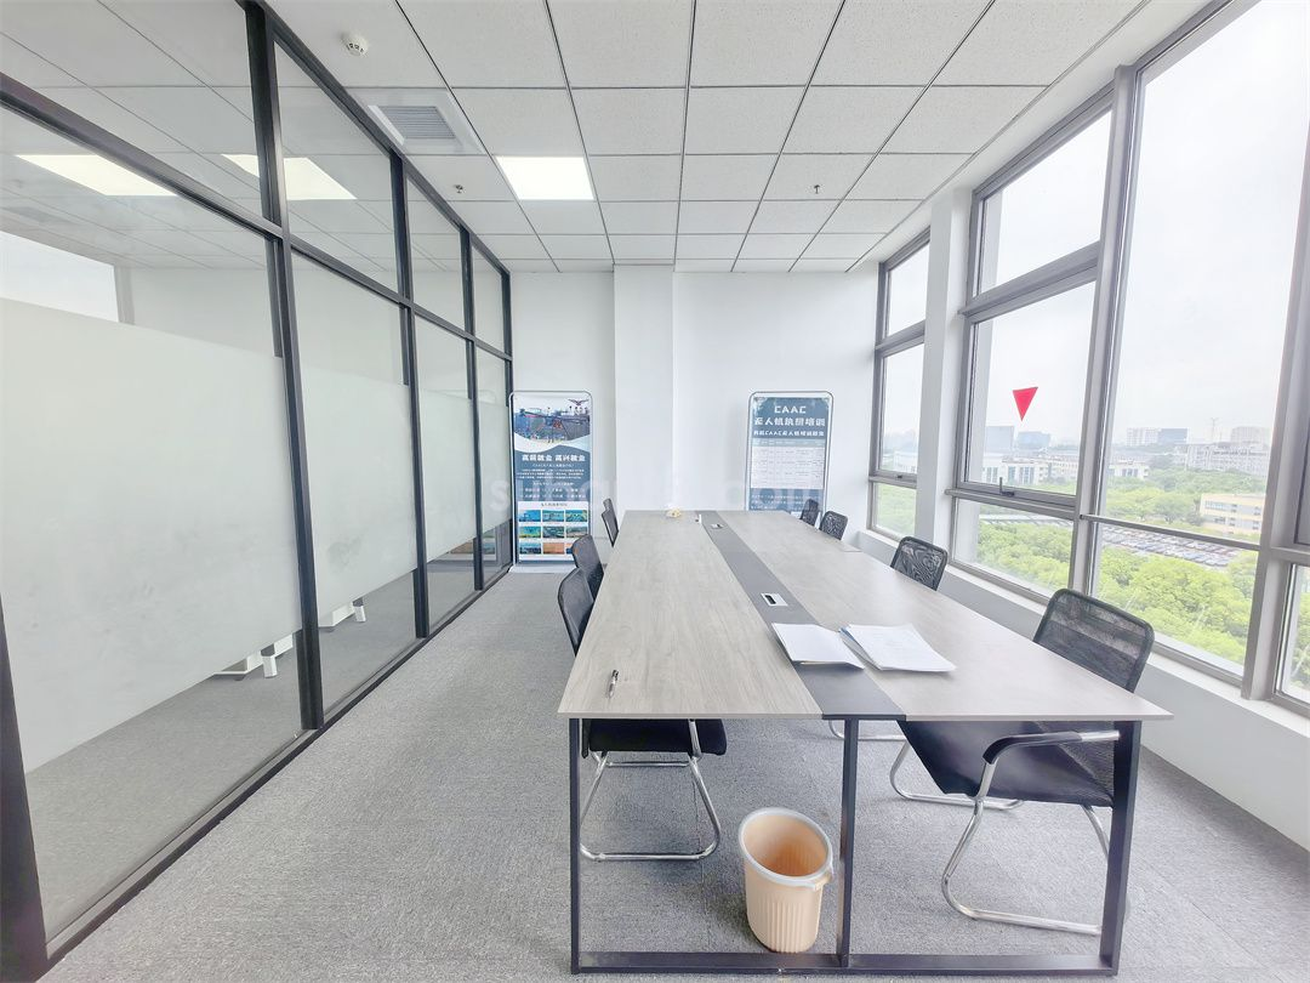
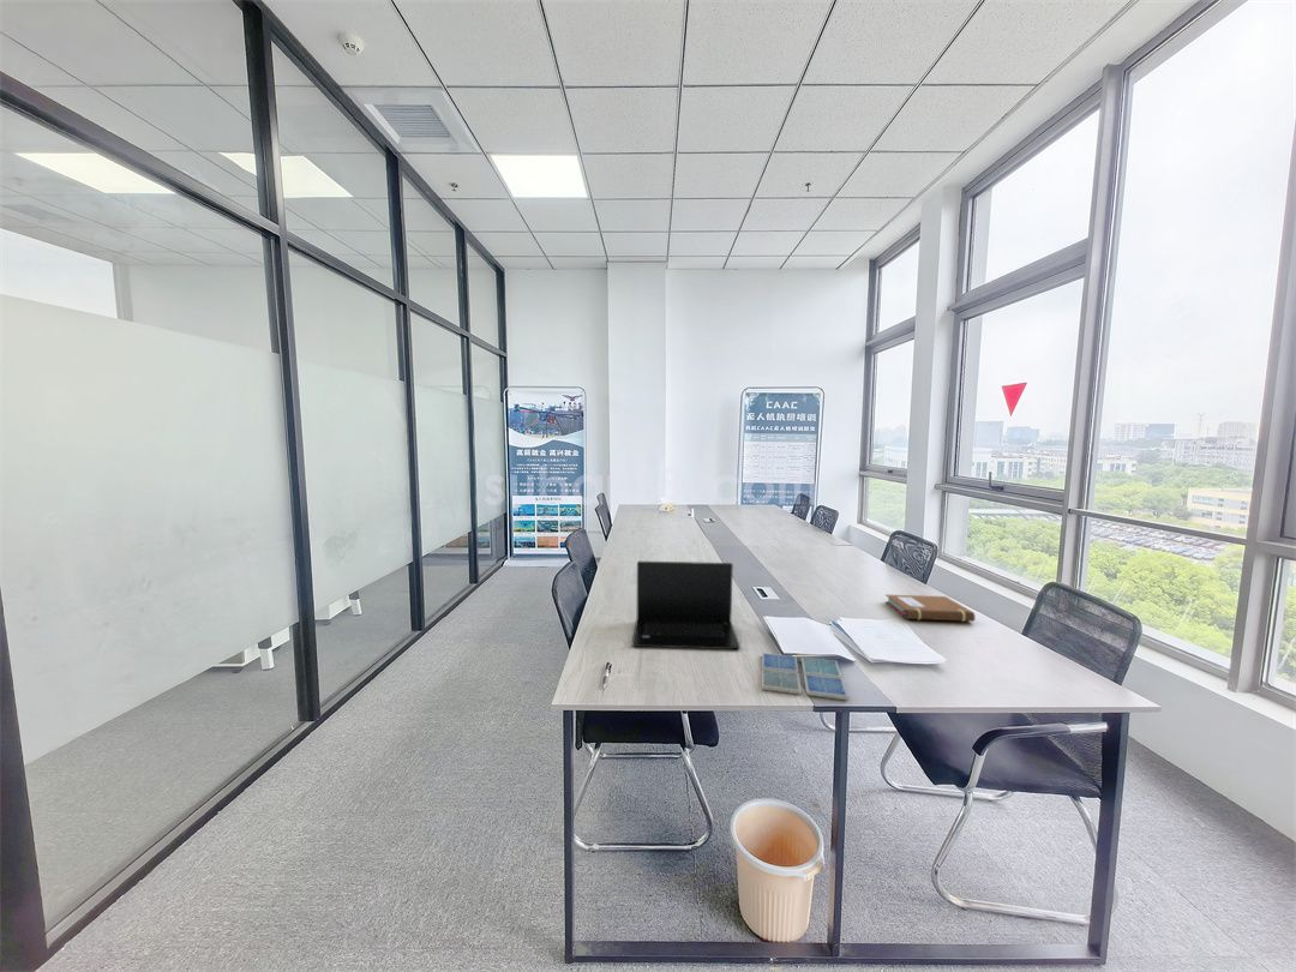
+ notebook [884,593,976,623]
+ laptop [631,560,742,650]
+ drink coaster [761,652,850,701]
